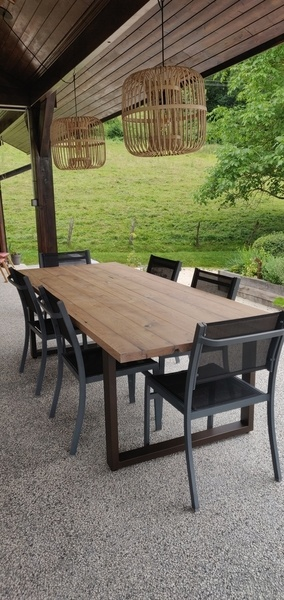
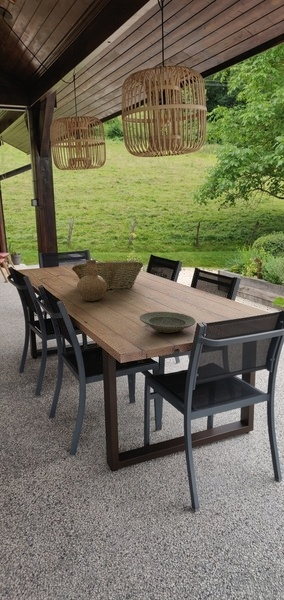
+ fruit basket [71,259,144,291]
+ vase [76,259,108,302]
+ plate [139,311,196,334]
